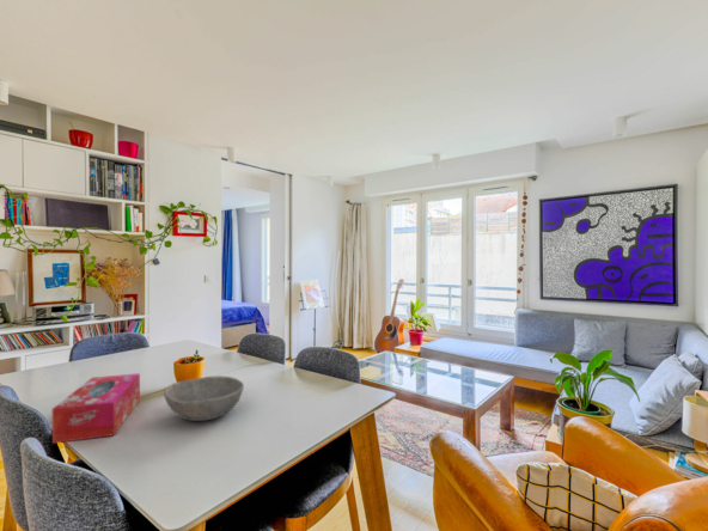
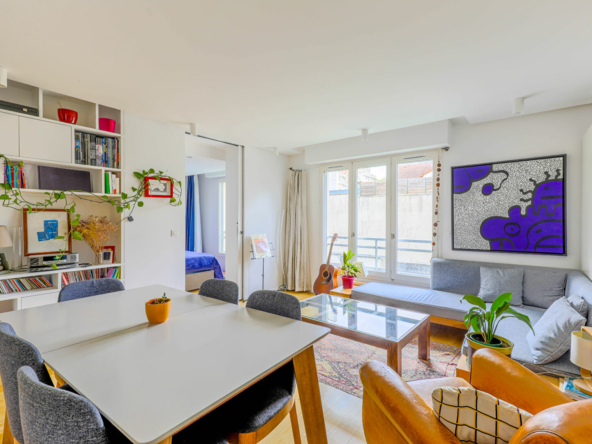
- bowl [163,374,245,422]
- tissue box [51,372,141,445]
